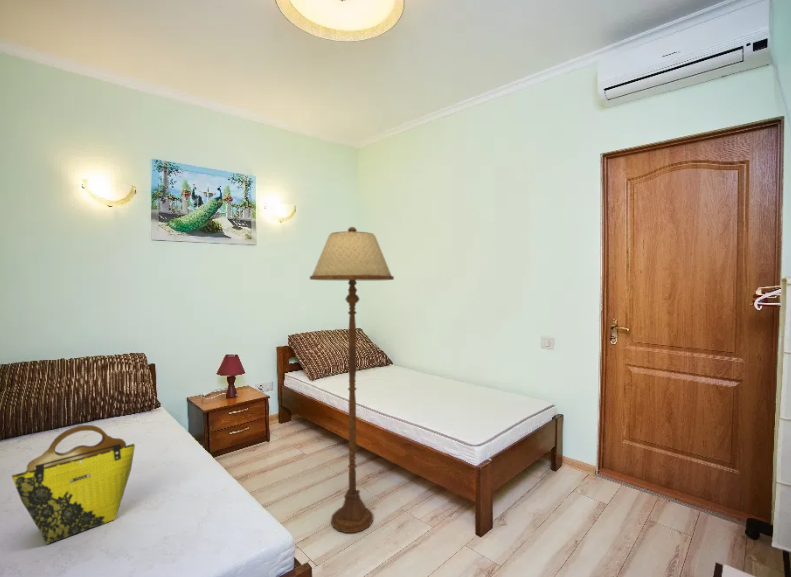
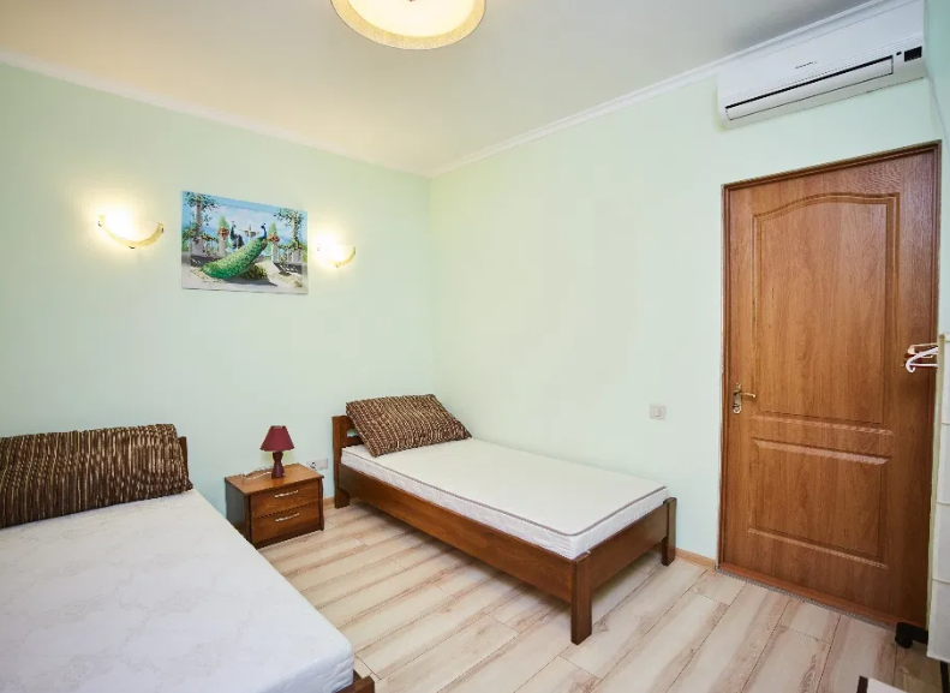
- tote bag [11,424,136,545]
- floor lamp [309,226,395,534]
